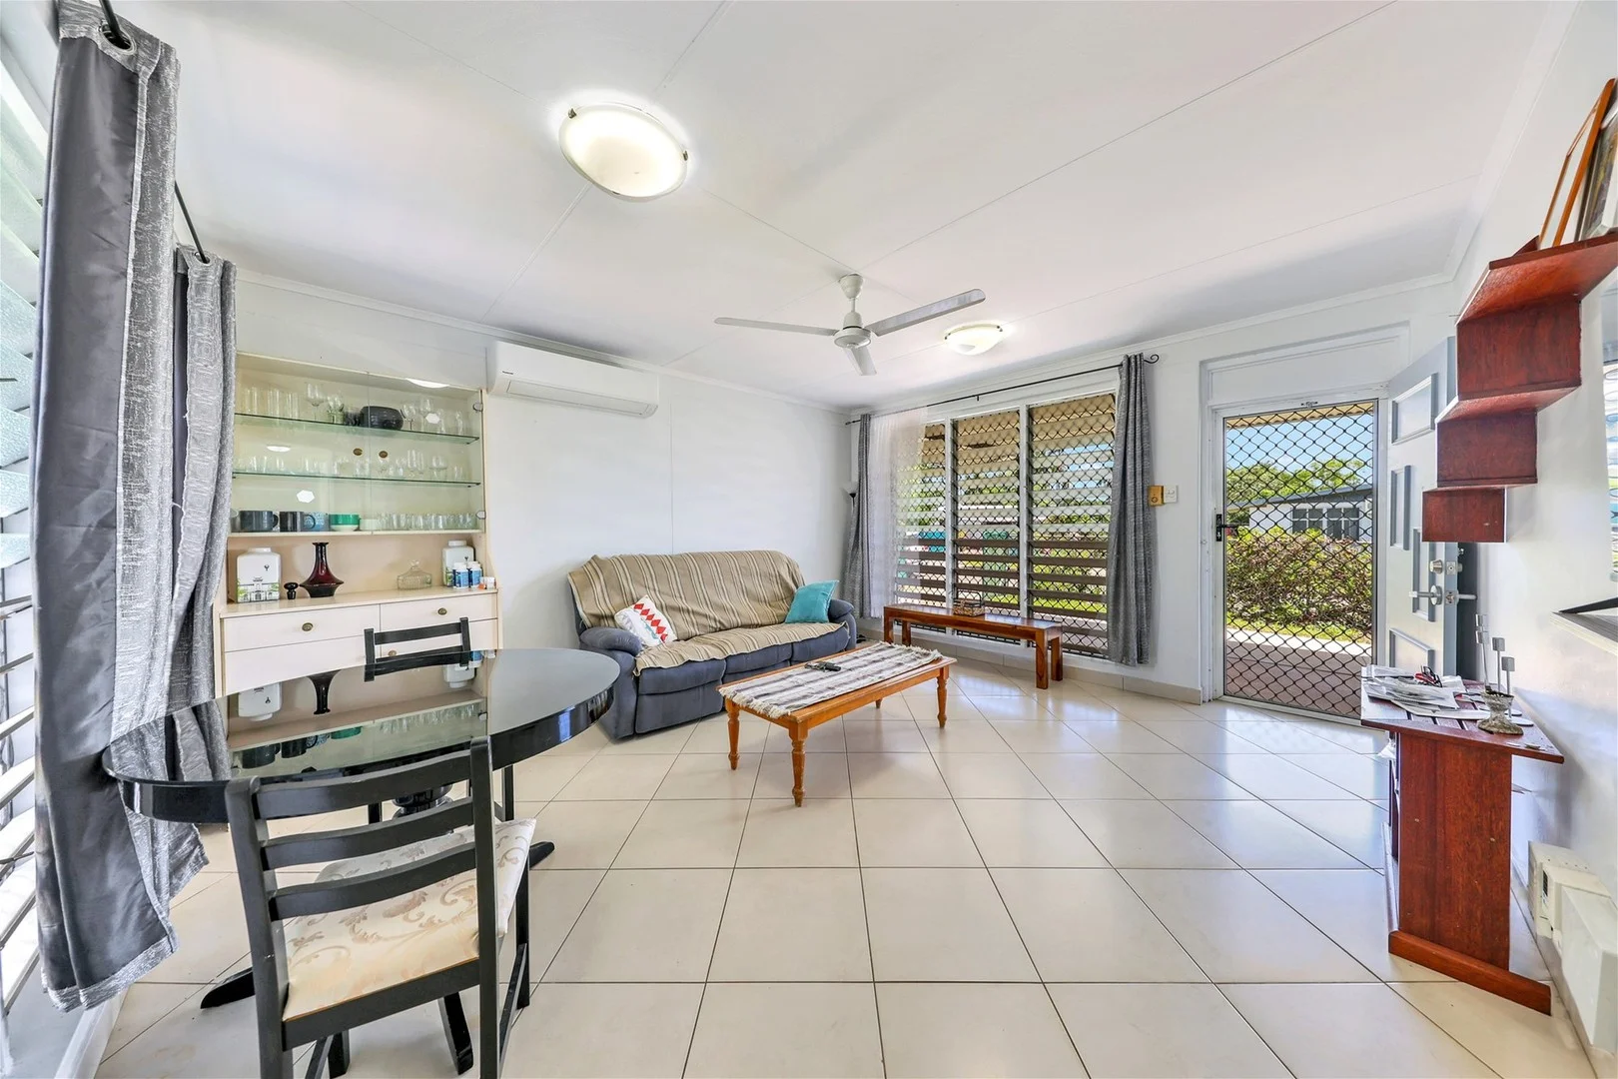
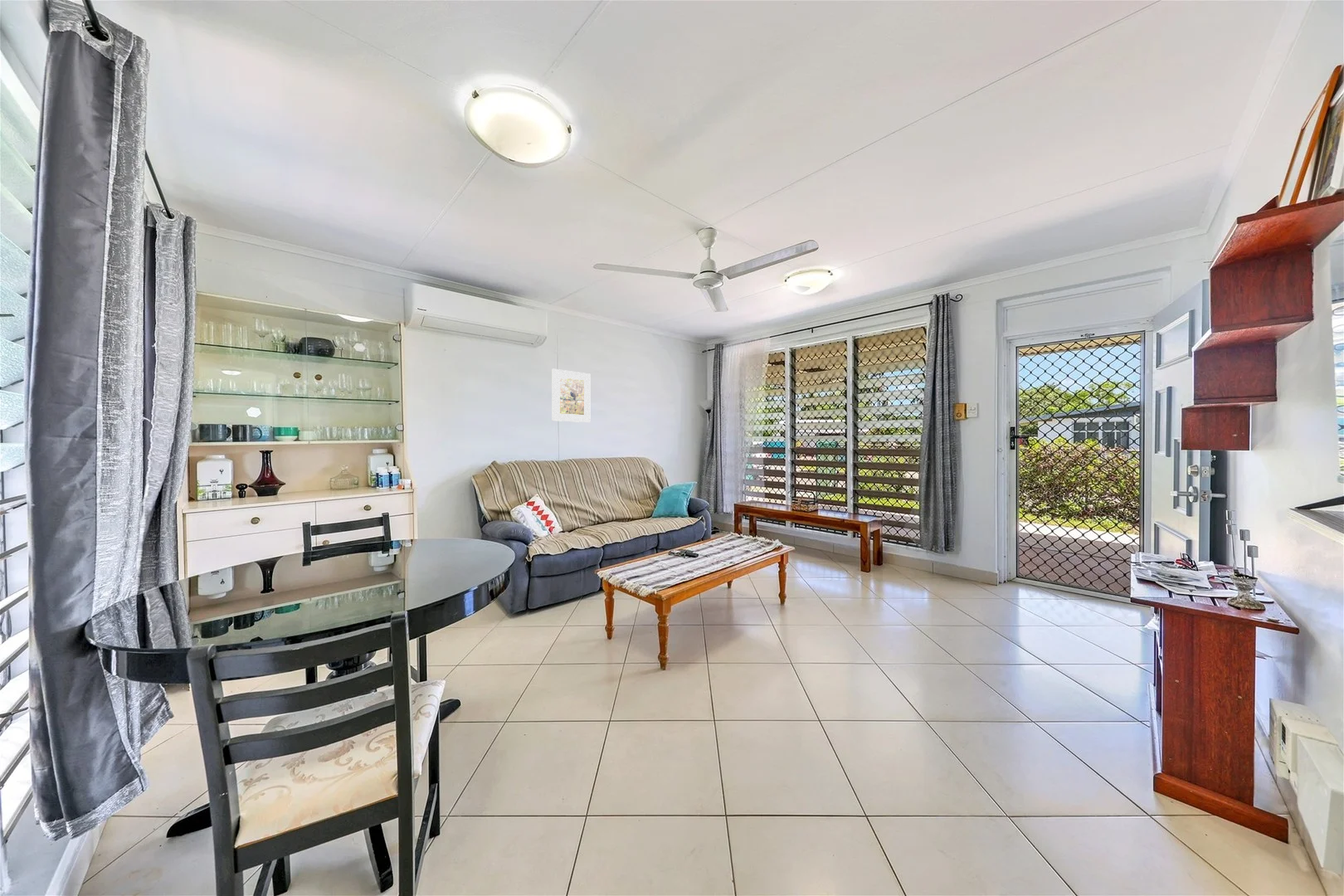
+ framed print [552,368,592,423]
